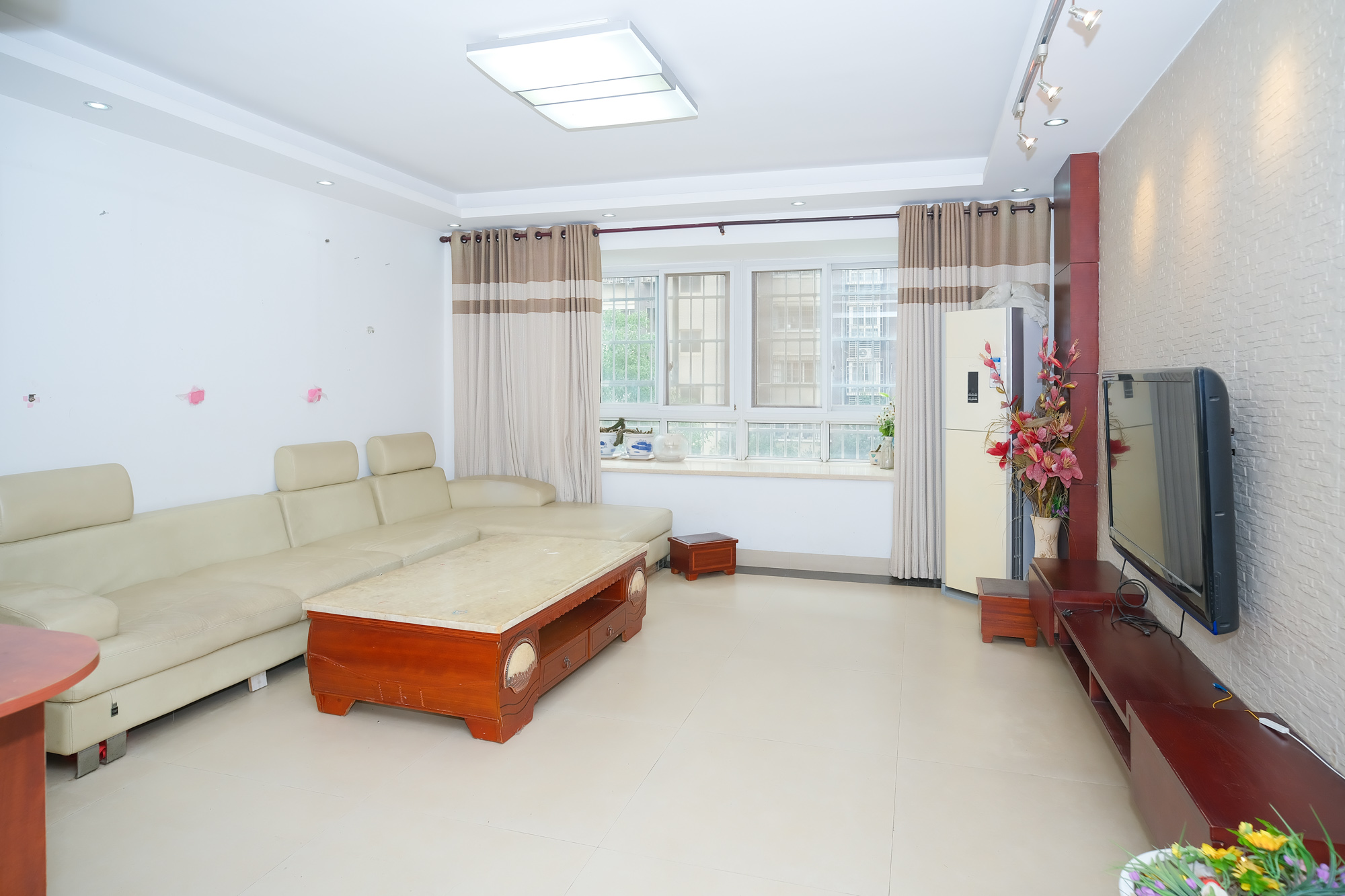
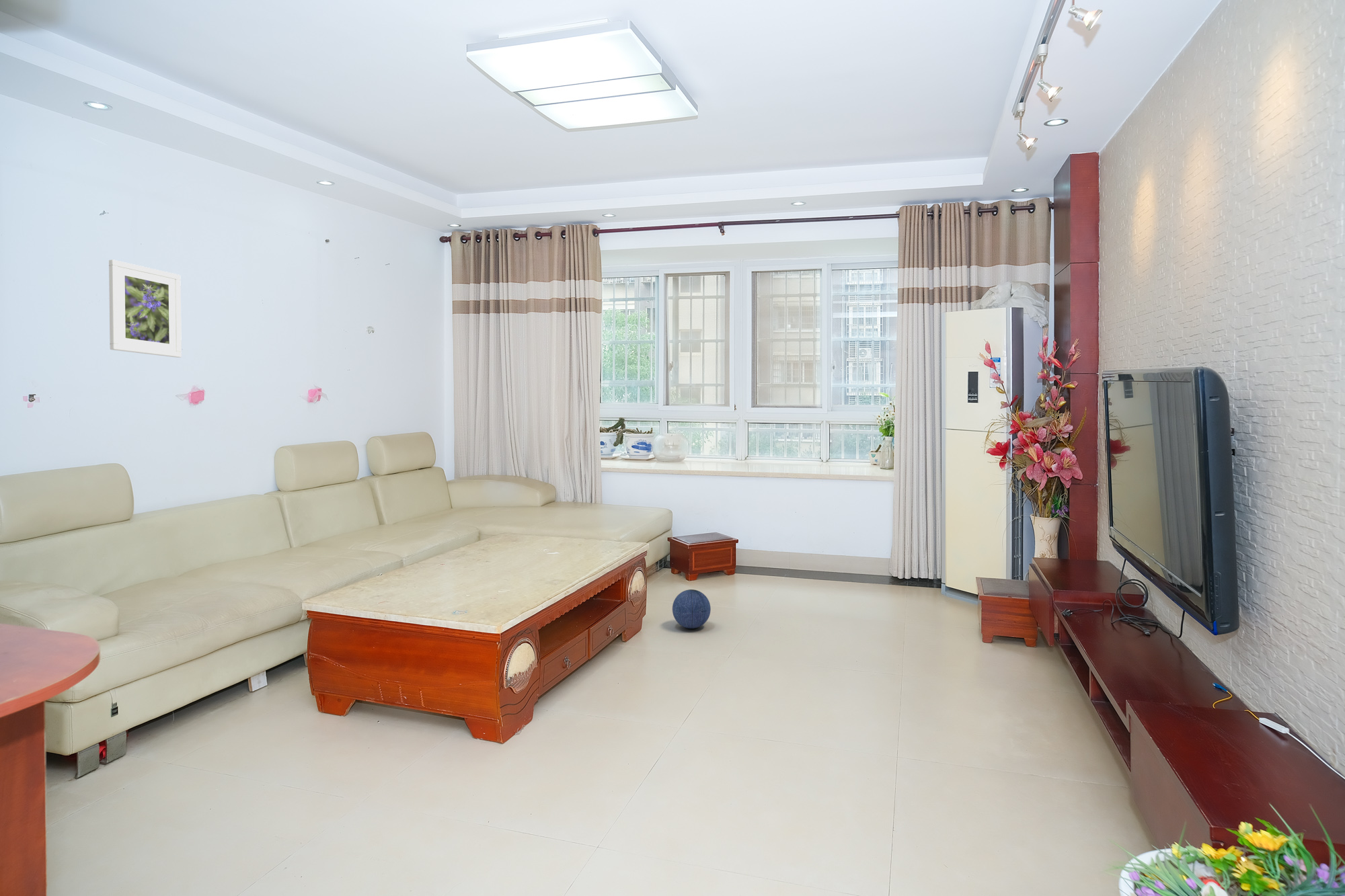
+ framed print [108,259,182,358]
+ ball [672,589,712,629]
